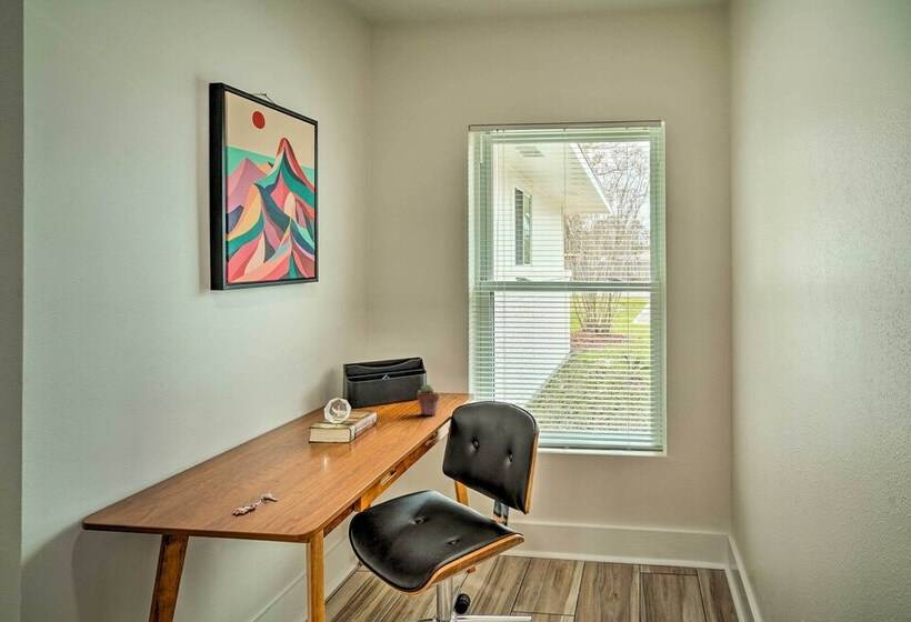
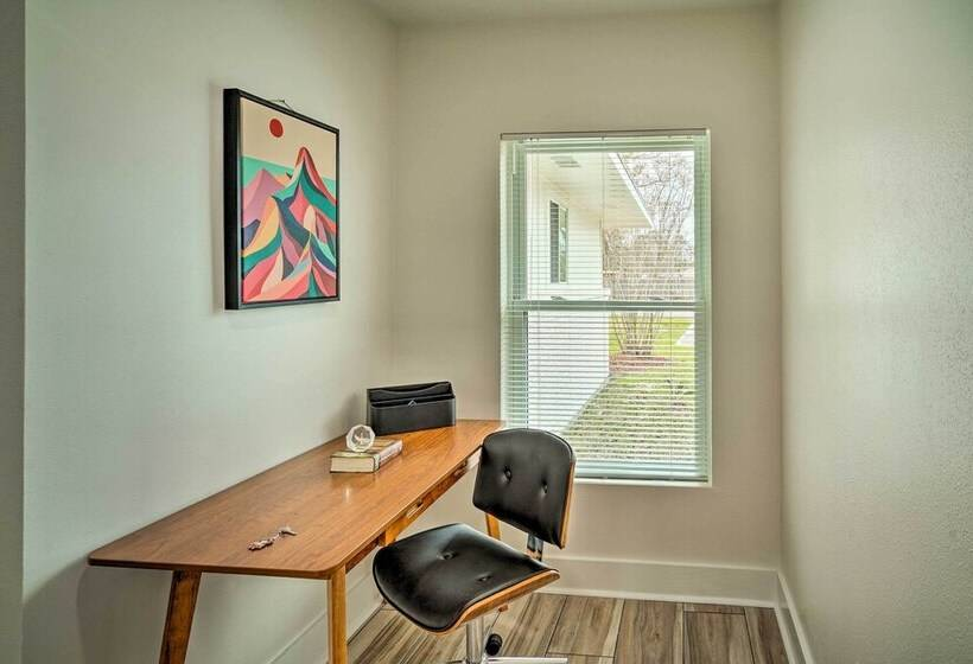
- potted succulent [416,383,441,417]
